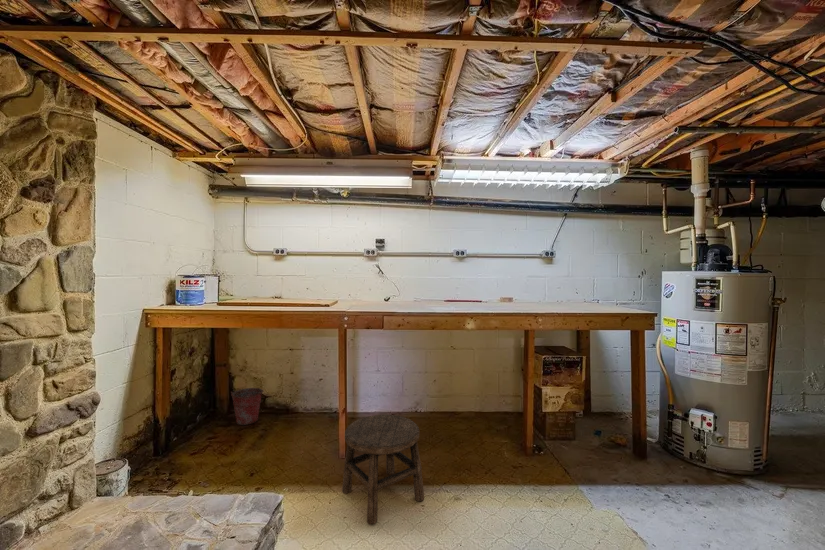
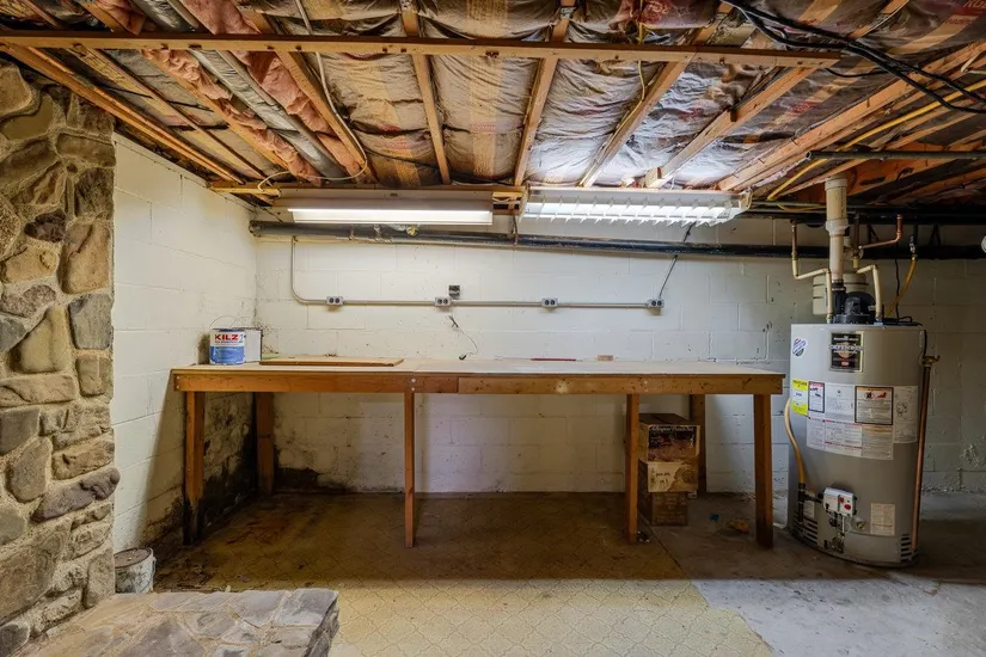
- bucket [230,387,265,426]
- stool [341,414,425,525]
